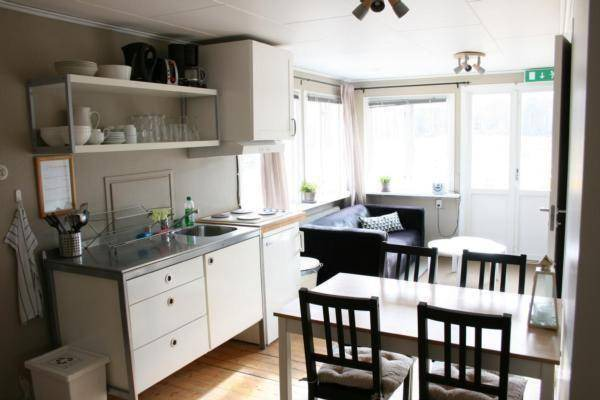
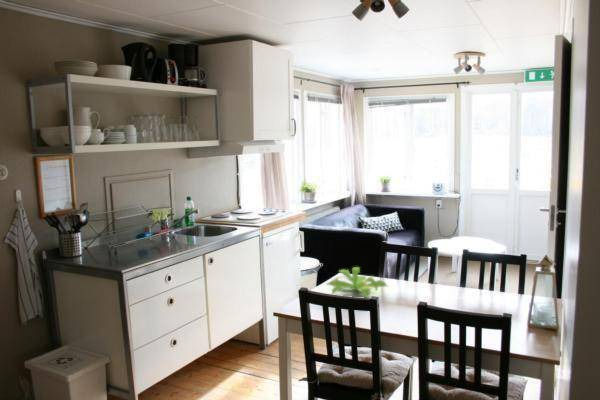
+ plant [326,266,389,299]
